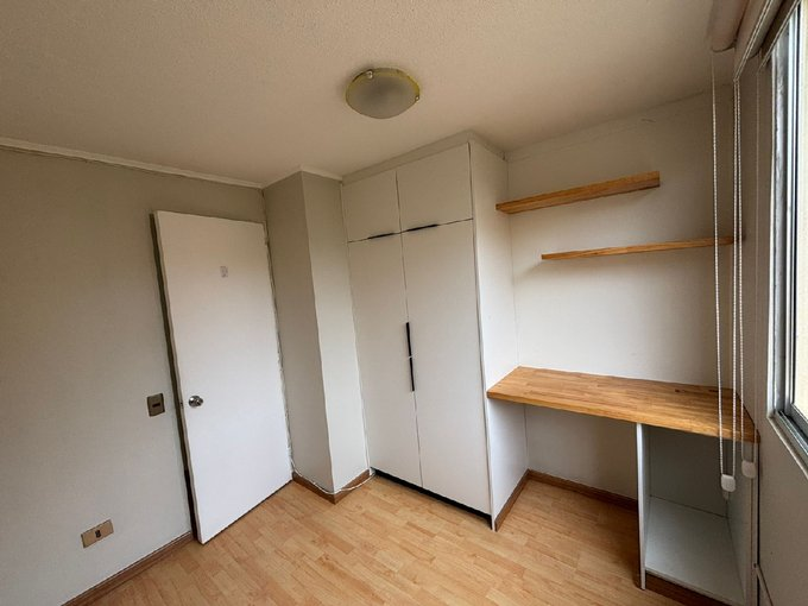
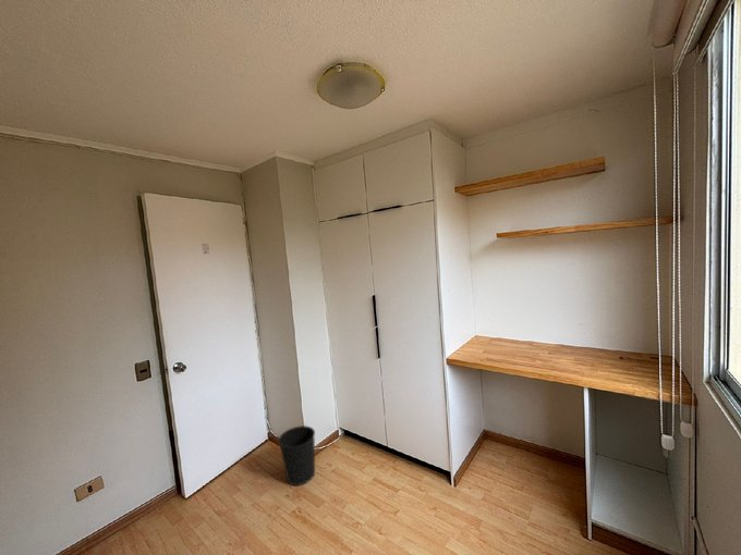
+ wastebasket [277,424,316,486]
